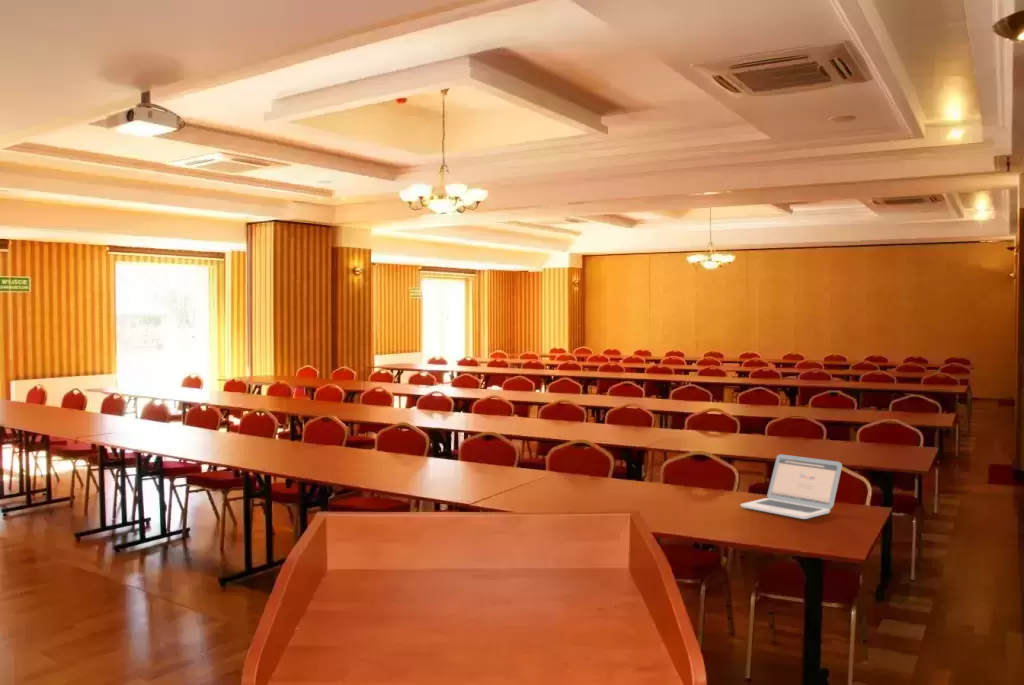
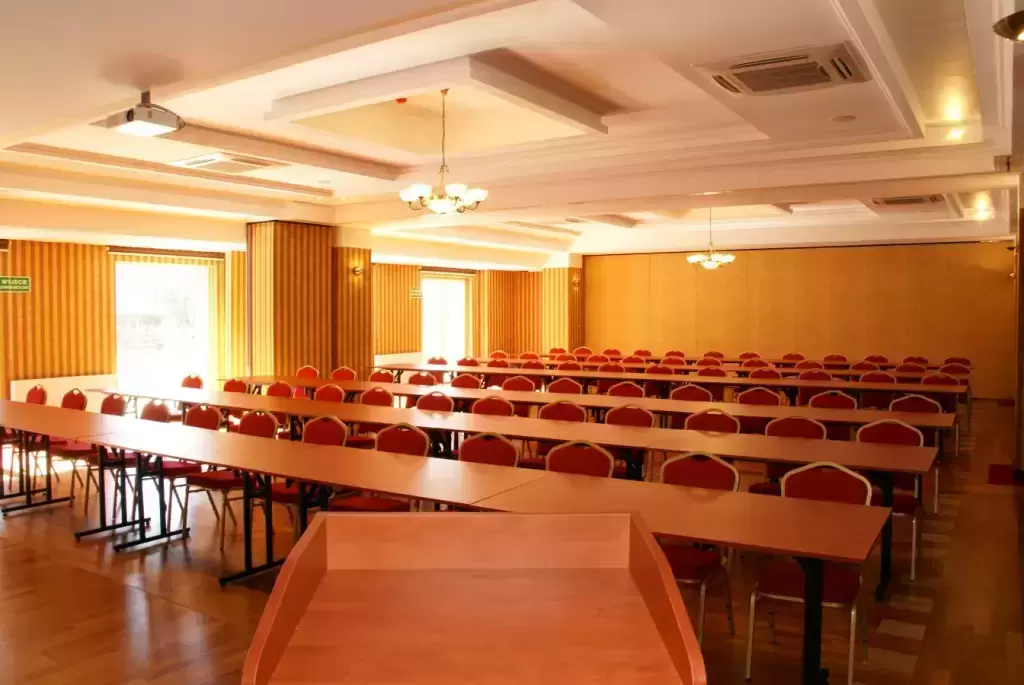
- laptop [740,453,843,520]
